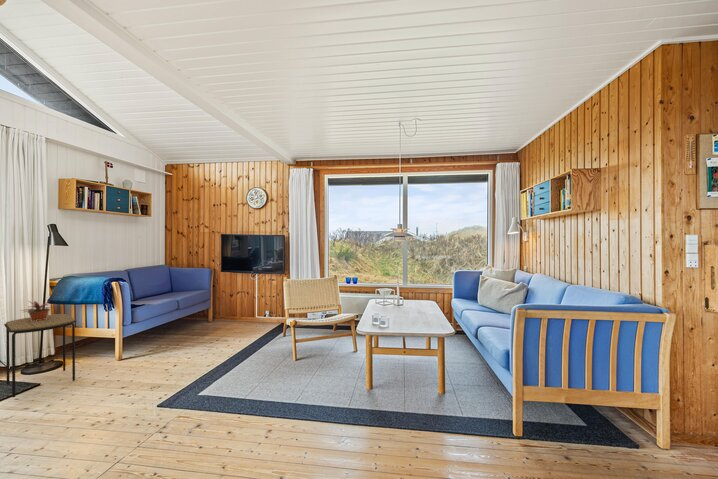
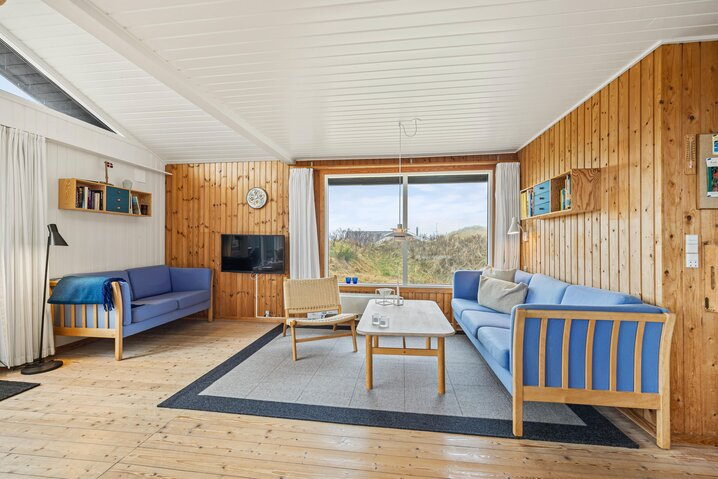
- potted plant [19,299,58,321]
- side table [3,313,78,398]
